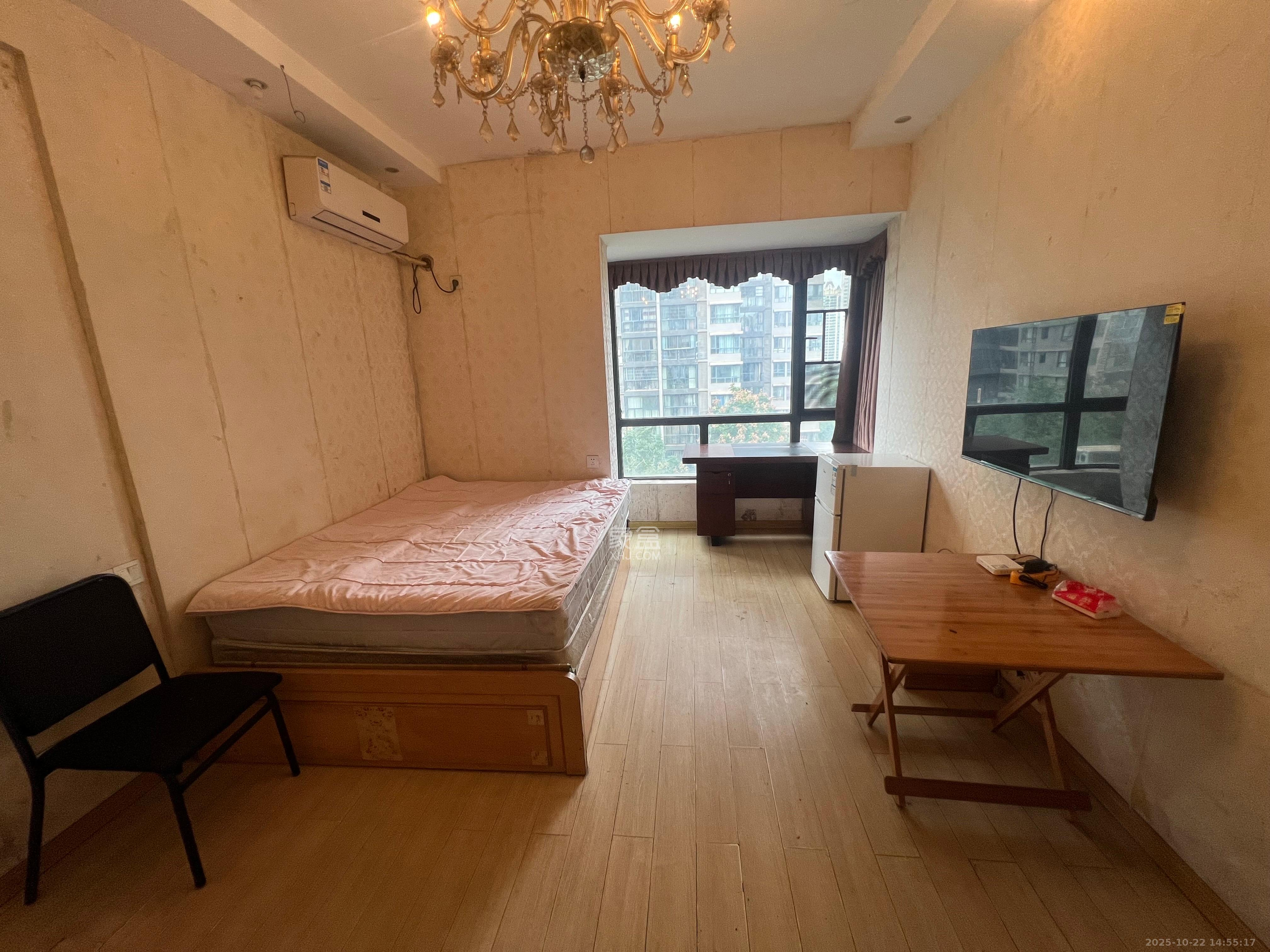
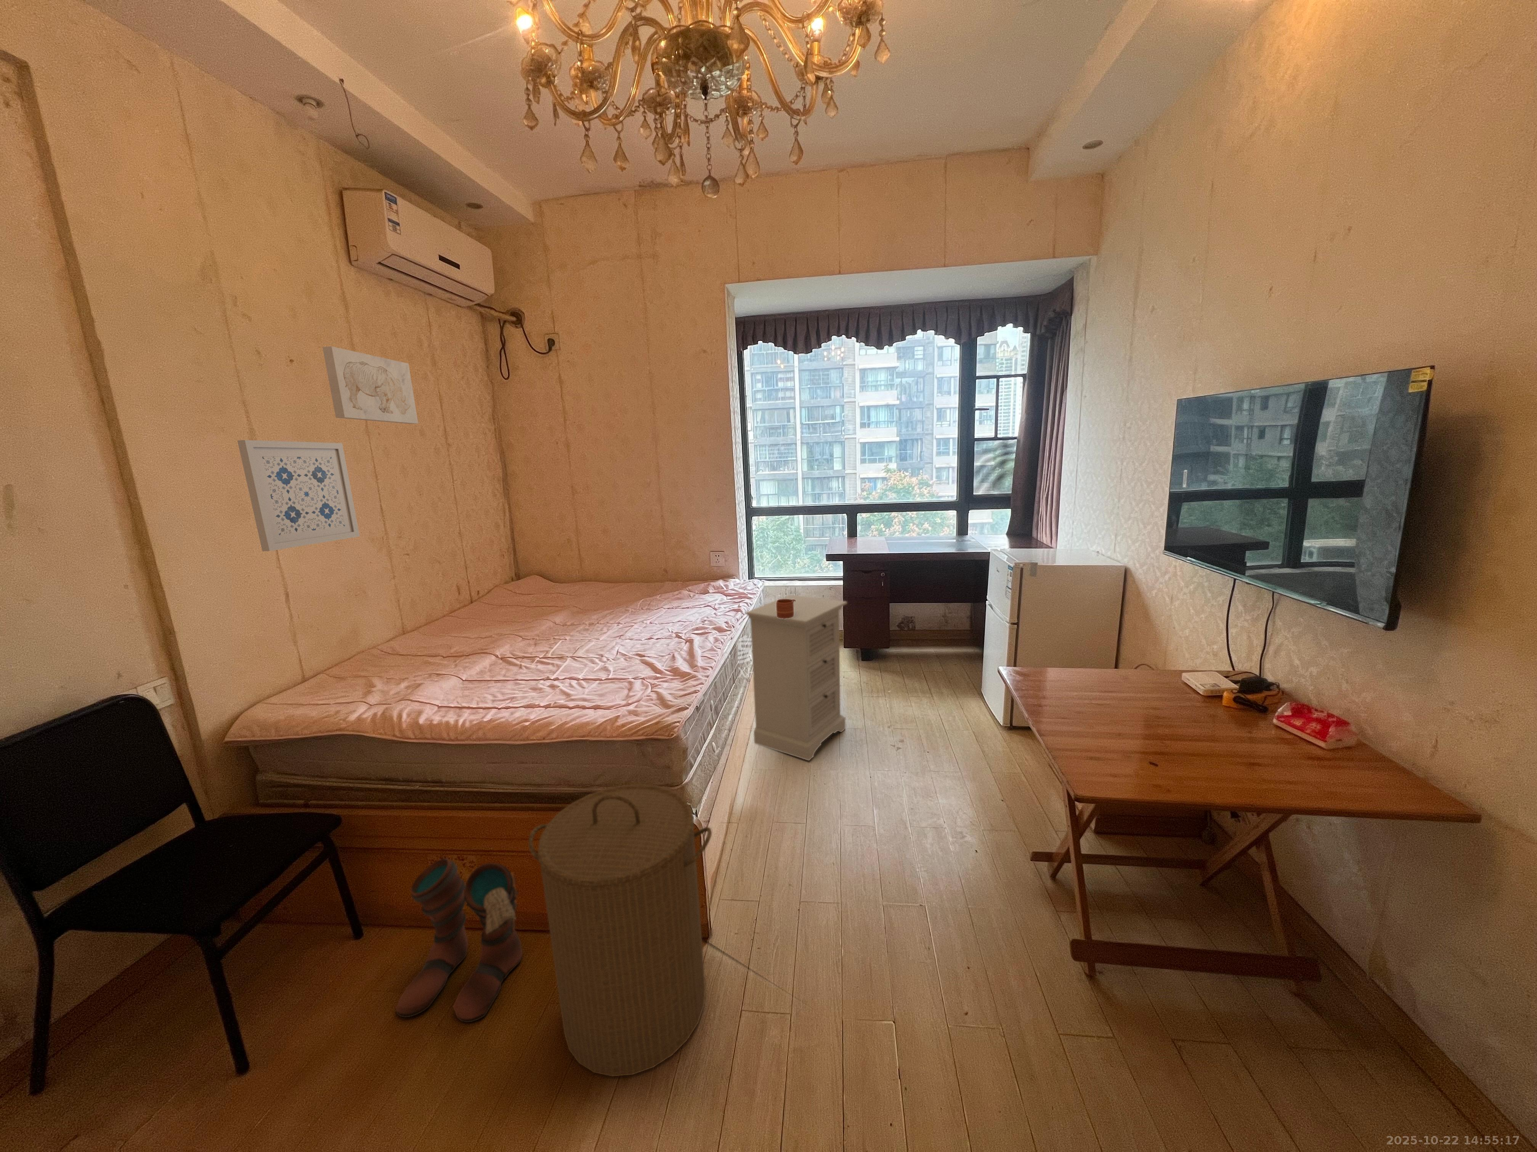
+ nightstand [746,594,848,761]
+ mug [776,599,796,618]
+ laundry hamper [528,784,712,1077]
+ wall art [322,346,419,425]
+ wall art [237,439,361,552]
+ boots [395,858,523,1023]
